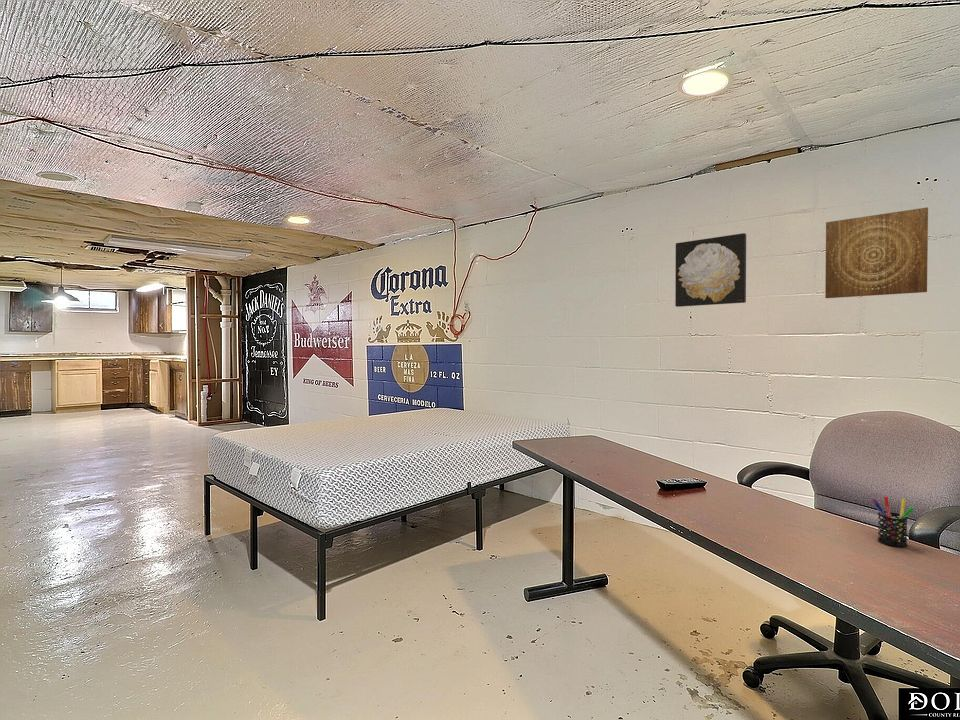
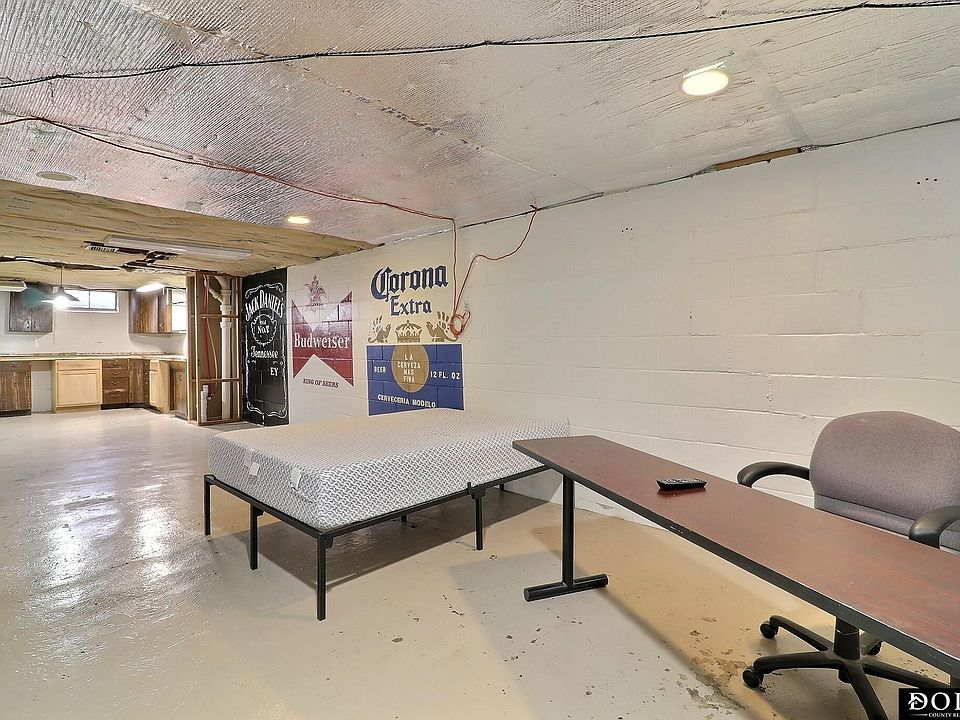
- wall art [674,232,747,308]
- pen holder [871,496,915,548]
- wall art [824,207,929,299]
